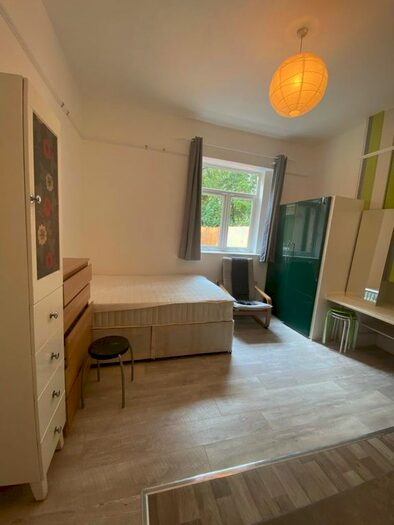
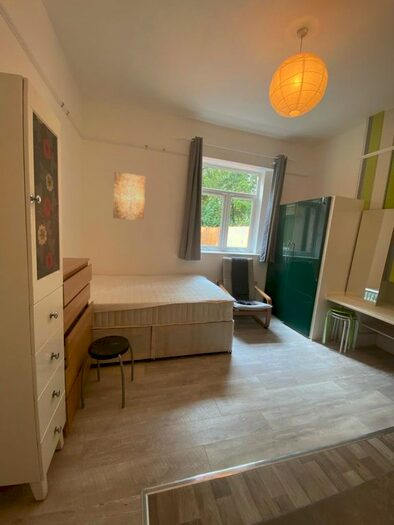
+ wall art [112,171,146,221]
